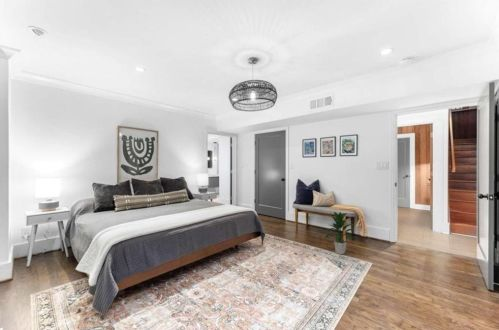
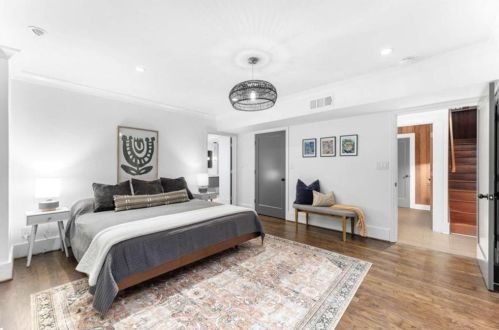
- indoor plant [325,211,357,255]
